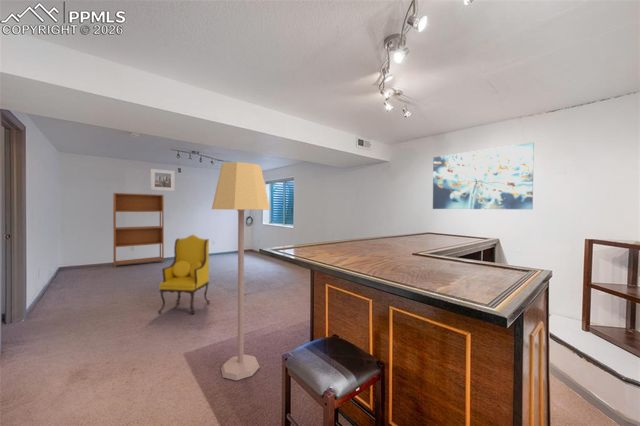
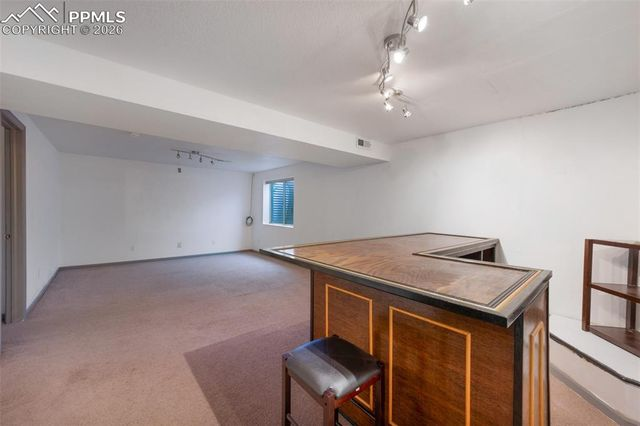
- bookshelf [112,192,165,268]
- wall art [432,142,535,210]
- lamp [211,161,271,381]
- armchair [157,234,211,316]
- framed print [150,168,176,192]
